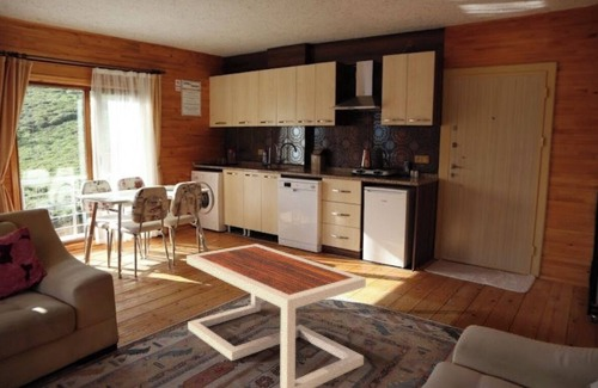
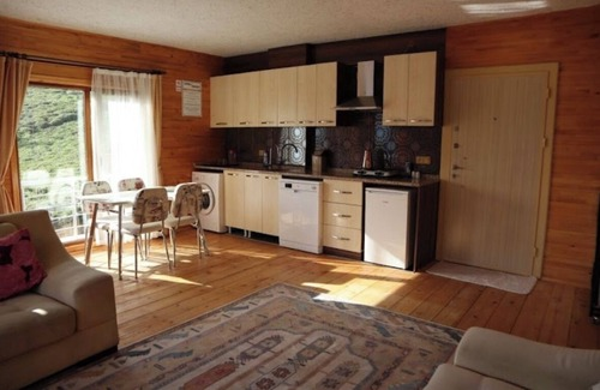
- coffee table [185,242,367,388]
